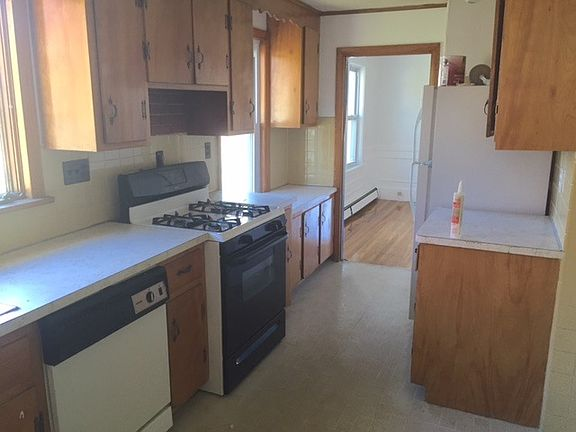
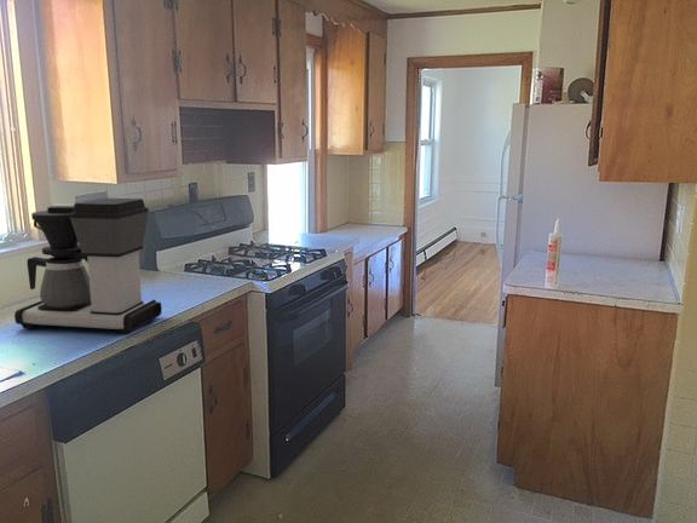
+ coffee maker [13,197,163,335]
